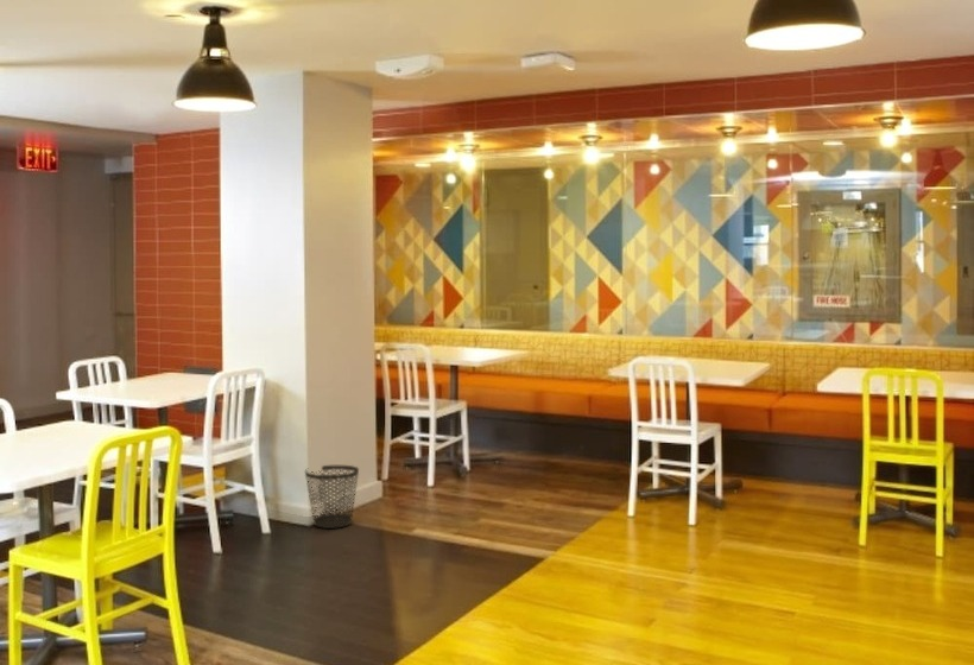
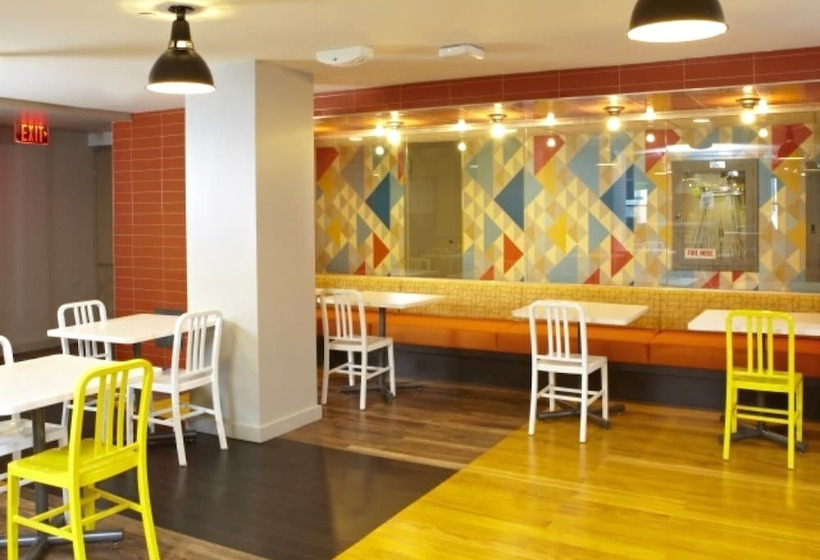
- wastebasket [304,464,360,530]
